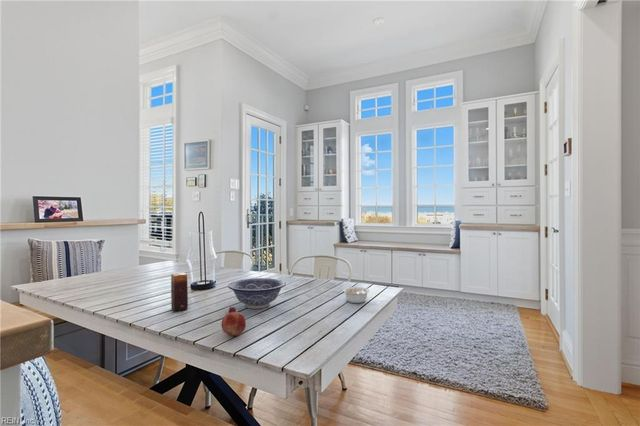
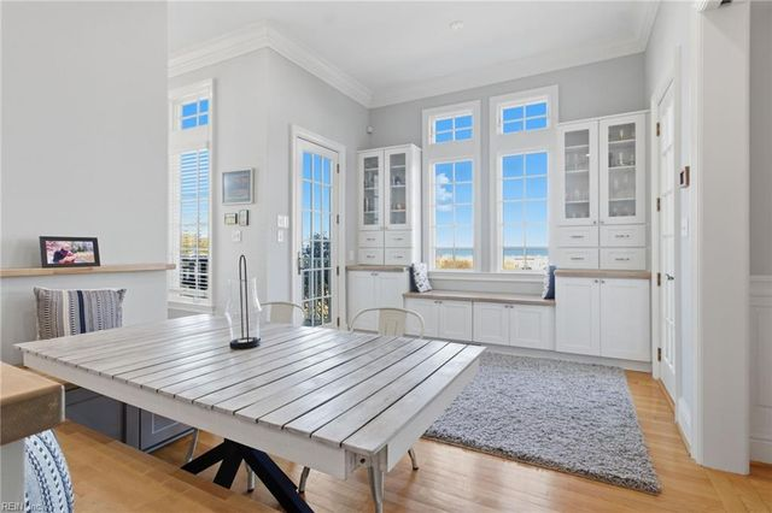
- legume [342,284,373,304]
- fruit [221,306,247,338]
- candle [170,272,189,313]
- decorative bowl [227,277,287,310]
